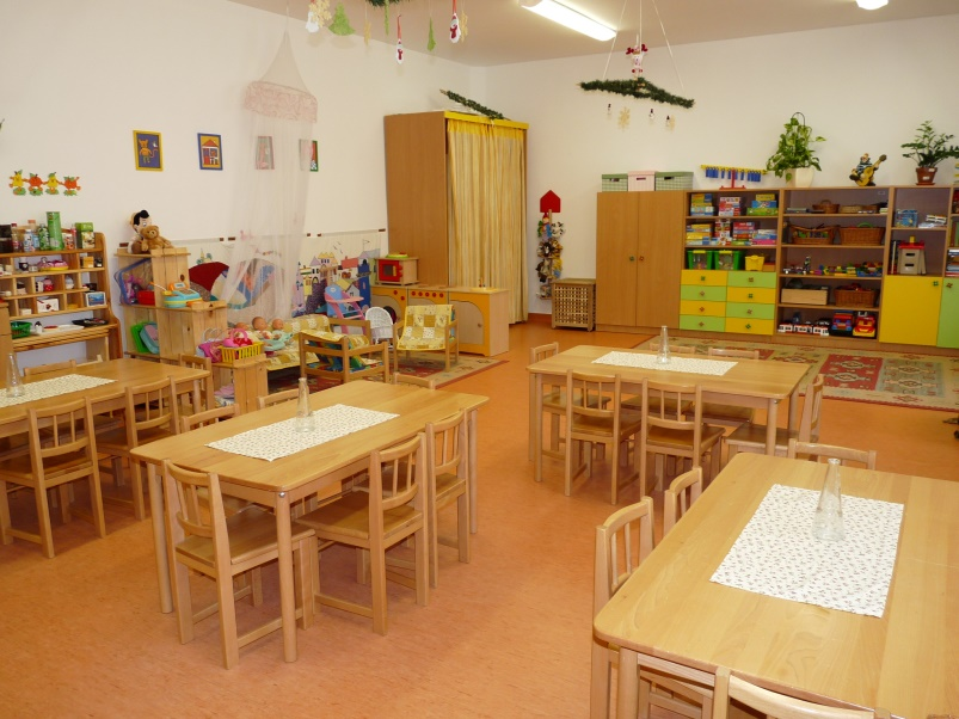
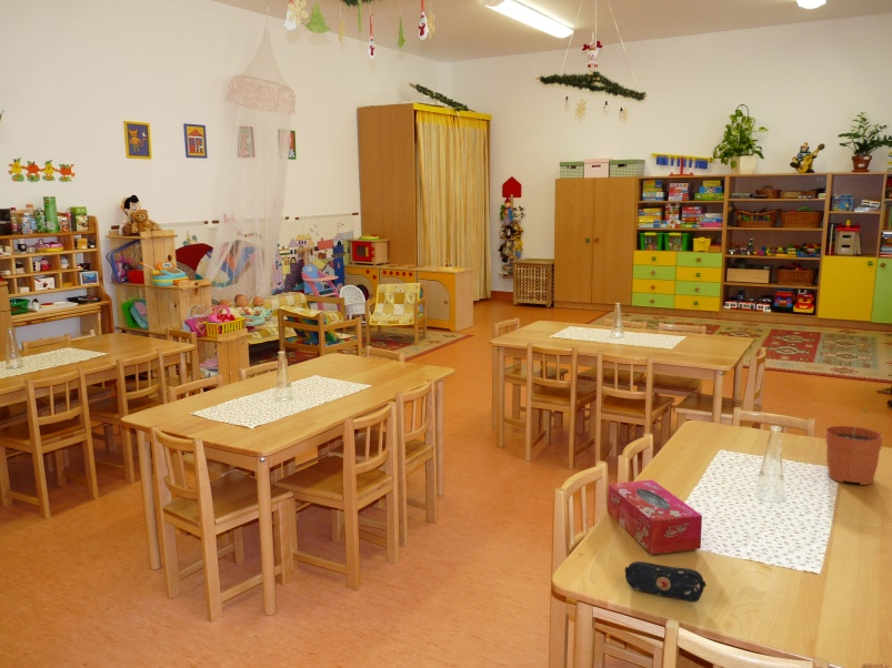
+ pencil case [623,560,708,603]
+ plant pot [824,407,884,486]
+ tissue box [607,479,703,555]
